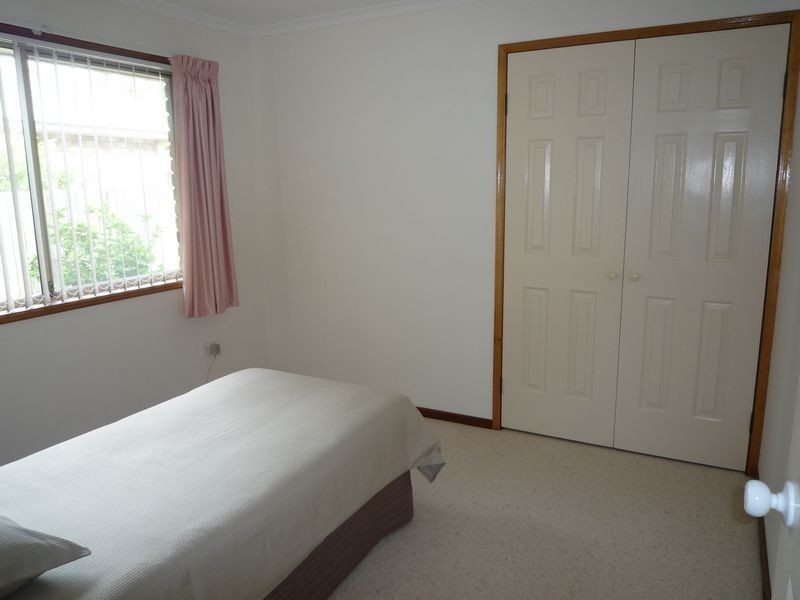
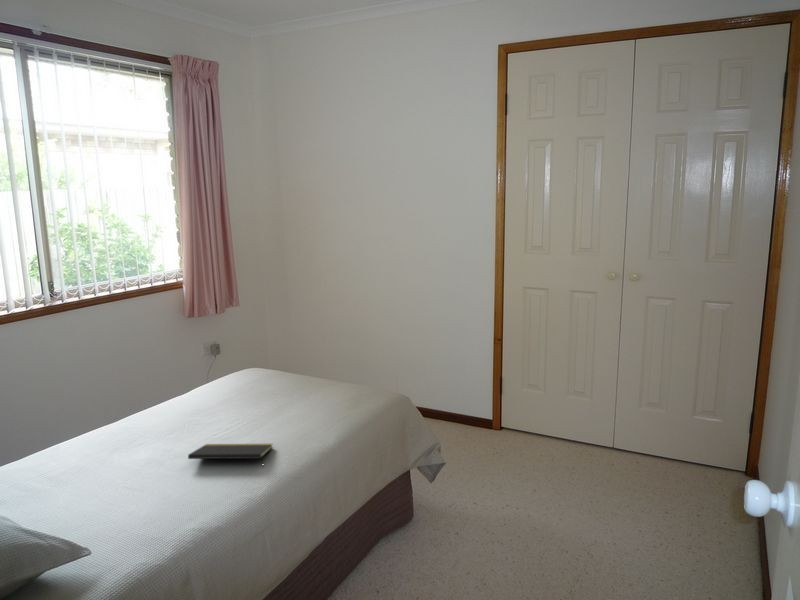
+ notepad [187,443,274,469]
